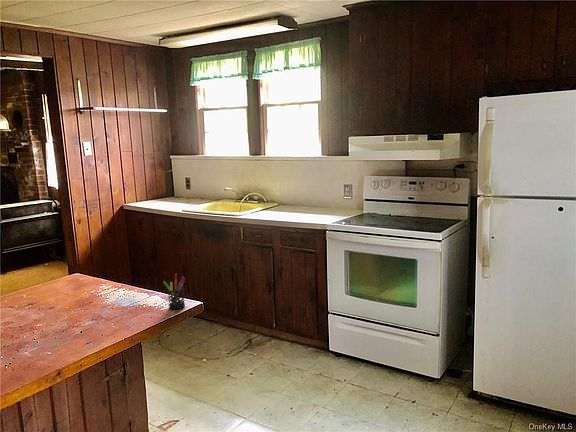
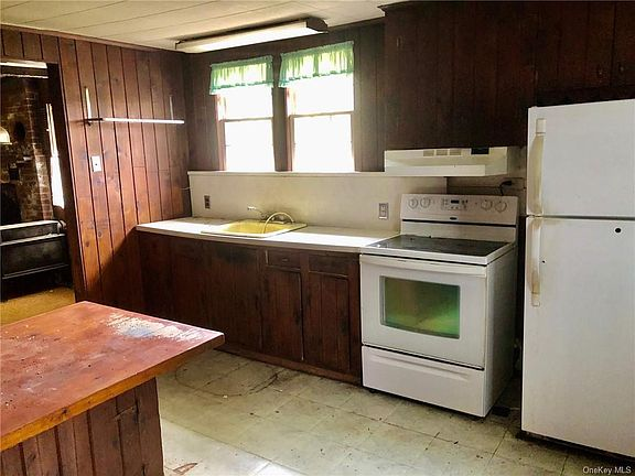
- pen holder [162,273,186,310]
